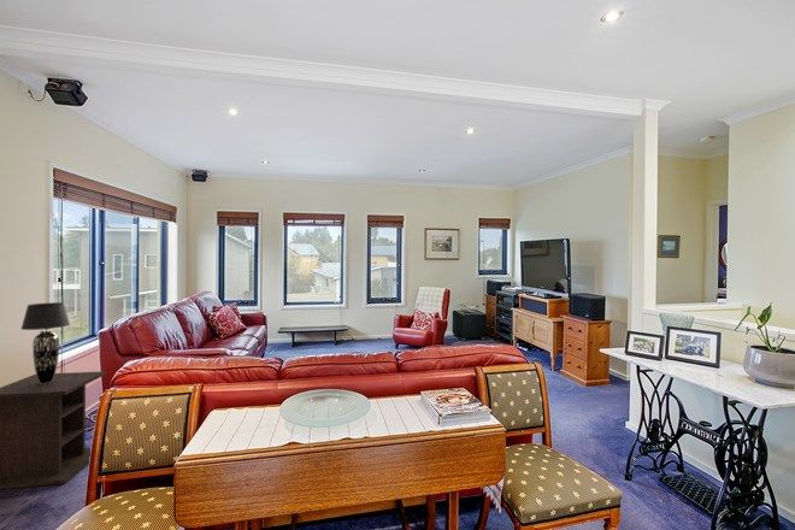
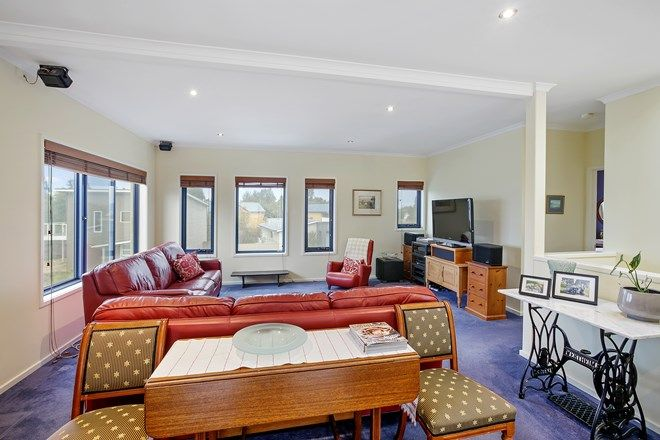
- nightstand [0,370,107,490]
- table lamp [19,301,71,384]
